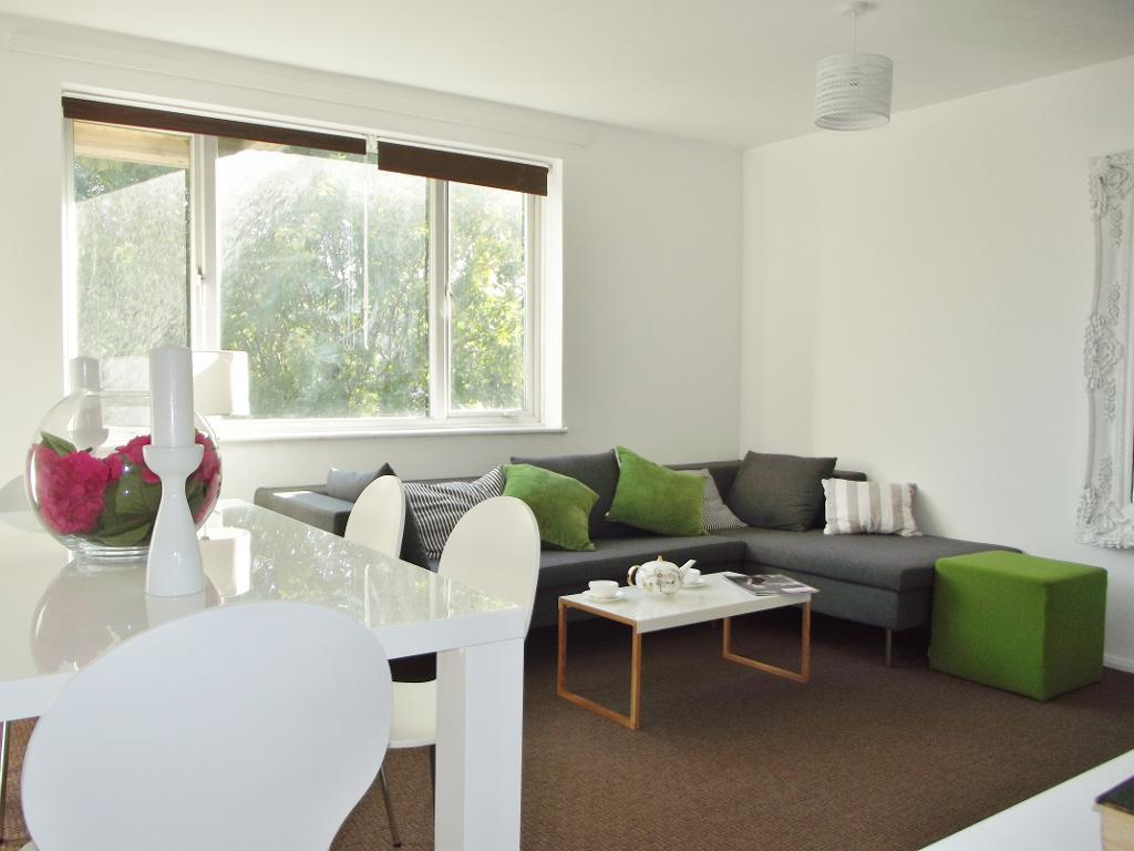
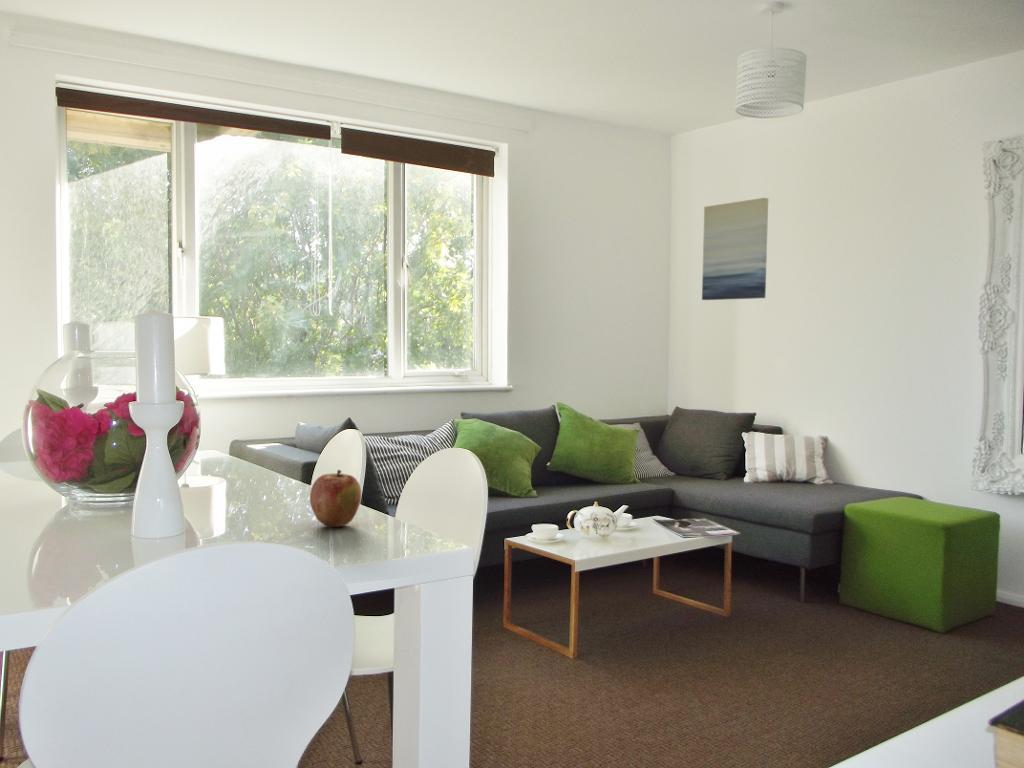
+ apple [309,469,362,528]
+ wall art [701,197,769,301]
